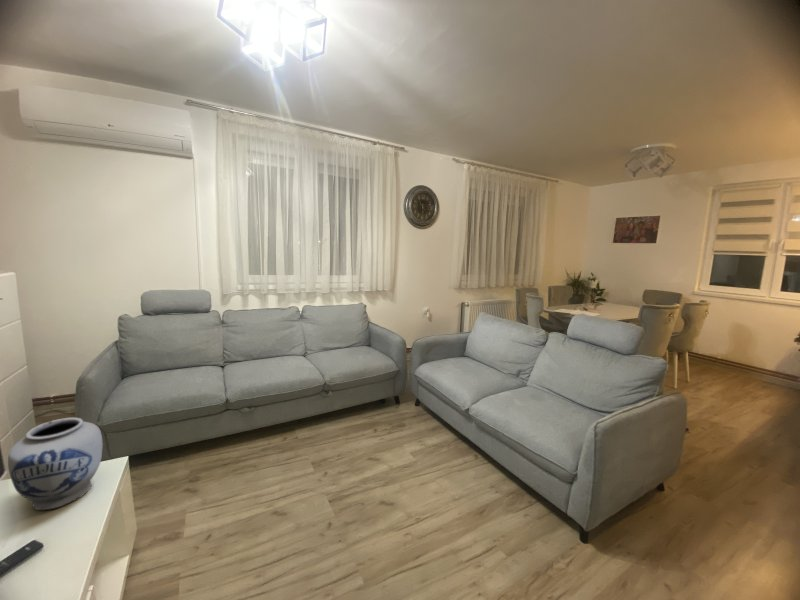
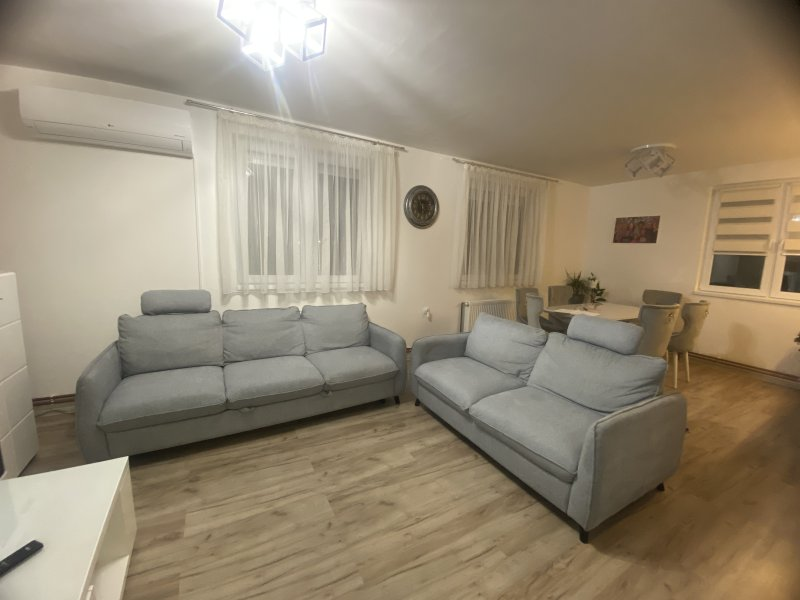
- vase [7,417,104,511]
